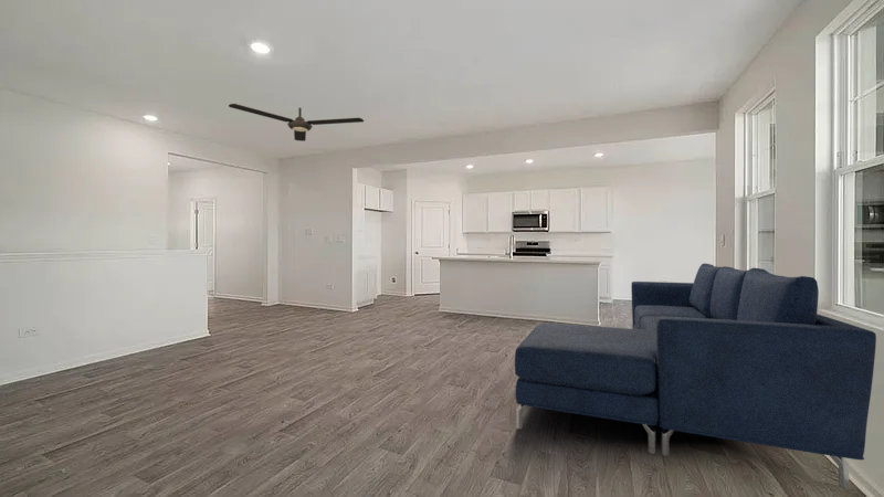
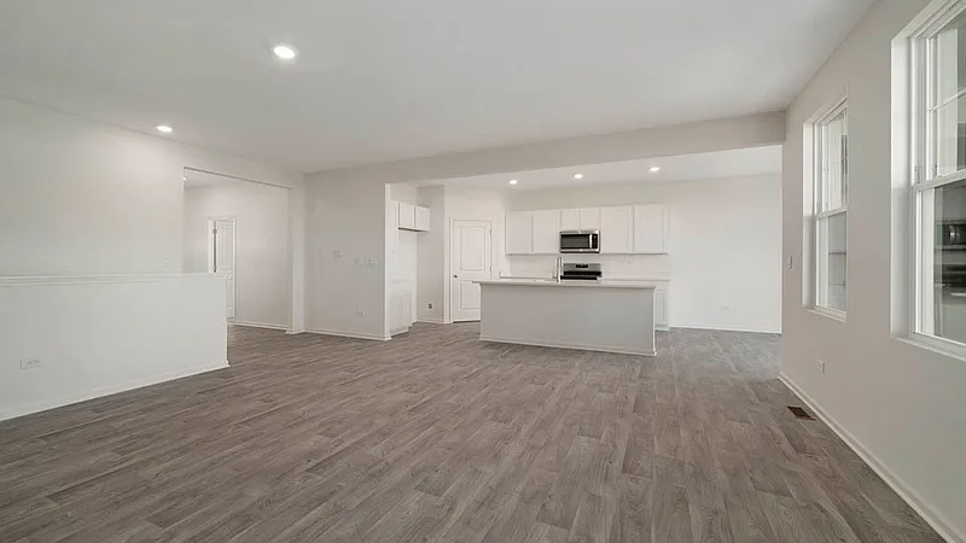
- sofa [514,262,877,490]
- ceiling fan [228,103,365,142]
